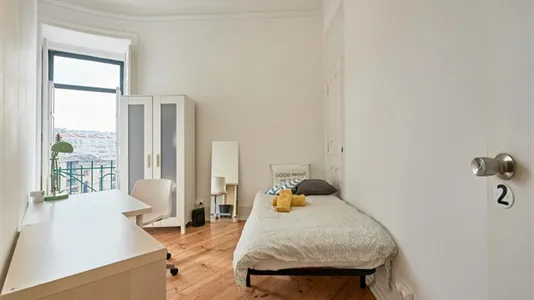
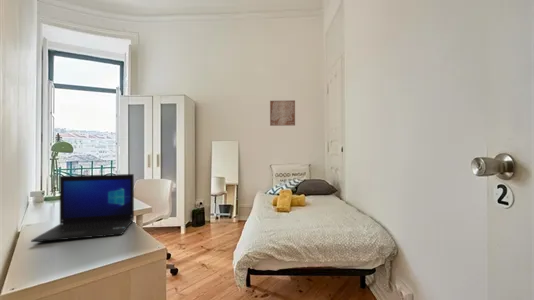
+ laptop [30,173,135,243]
+ wall art [269,99,296,127]
